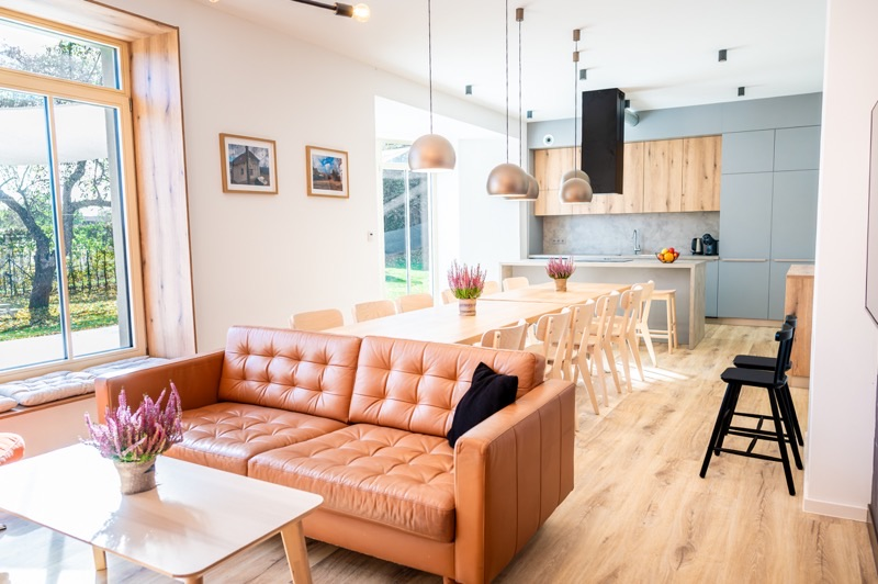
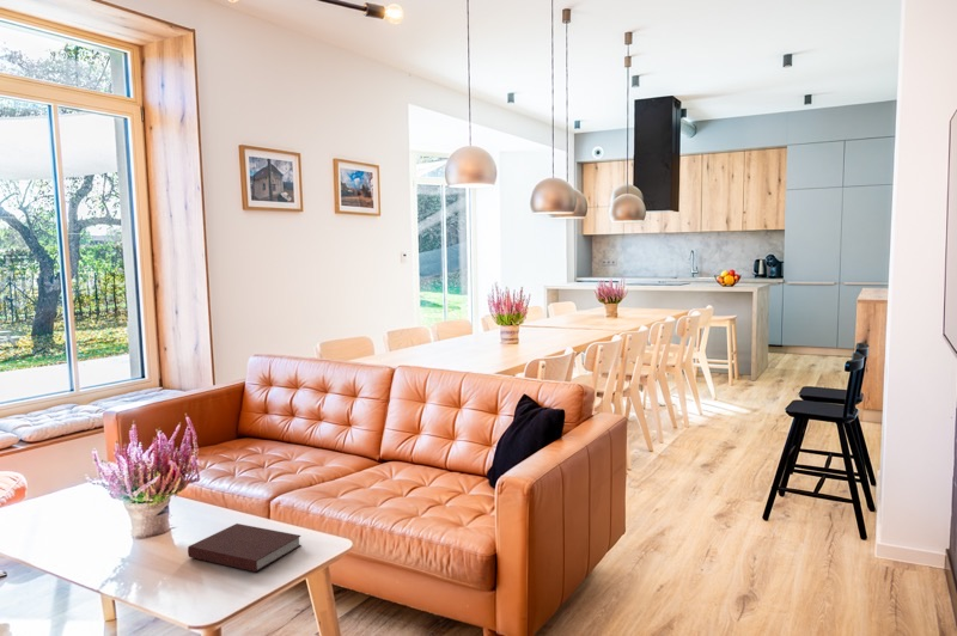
+ notebook [187,522,303,573]
